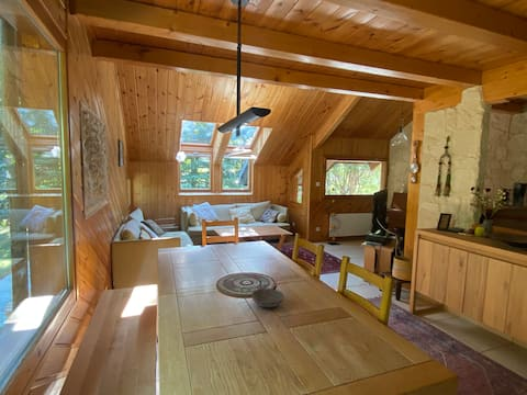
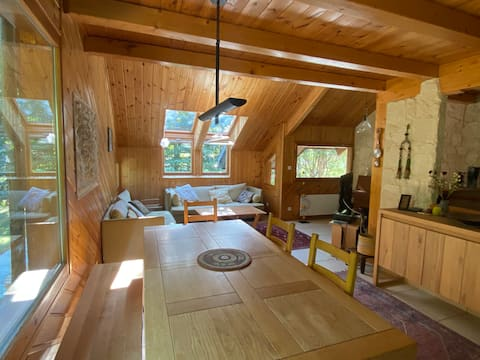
- bowl [250,287,285,308]
